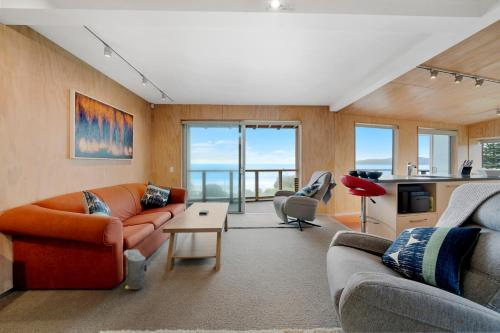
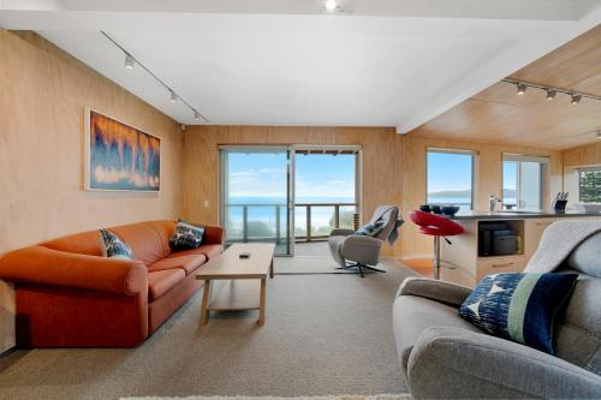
- bag [123,248,149,291]
